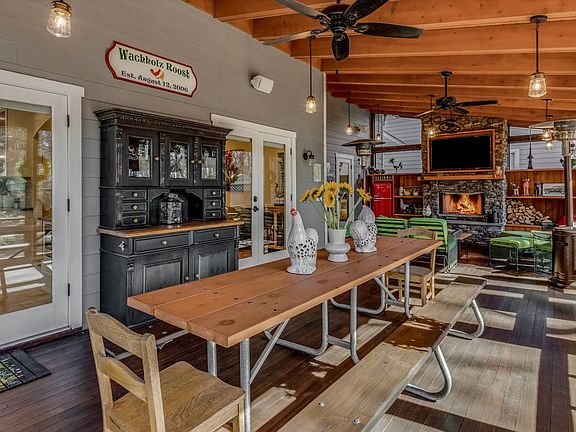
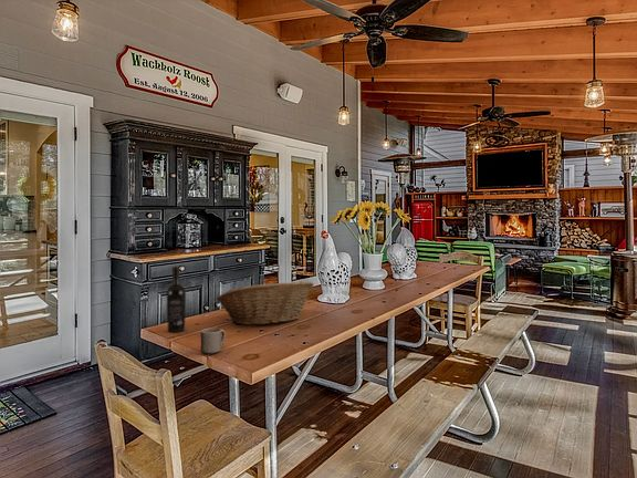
+ wine bottle [166,266,187,333]
+ fruit basket [216,280,315,325]
+ mug [200,328,227,355]
